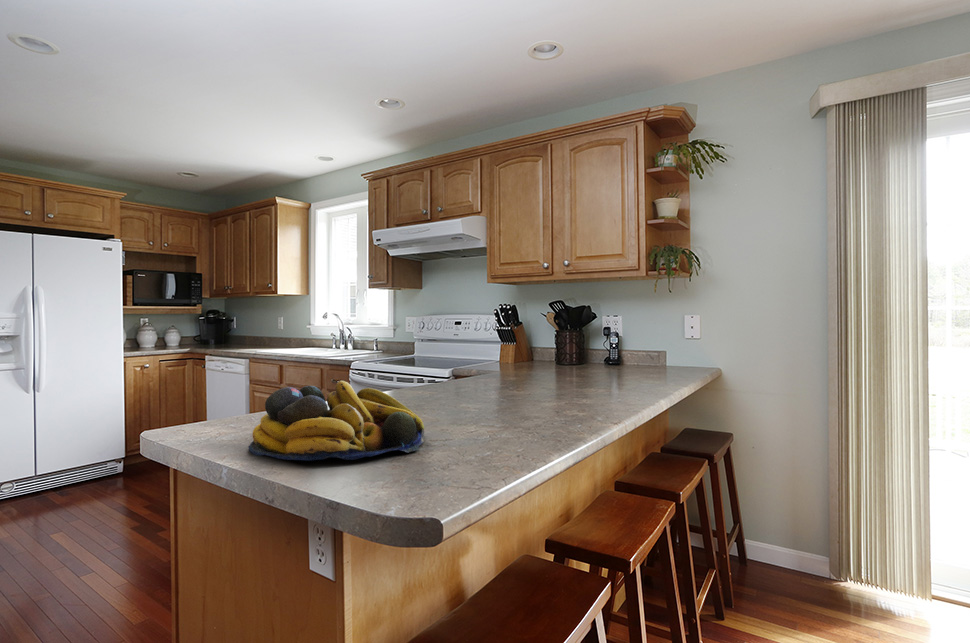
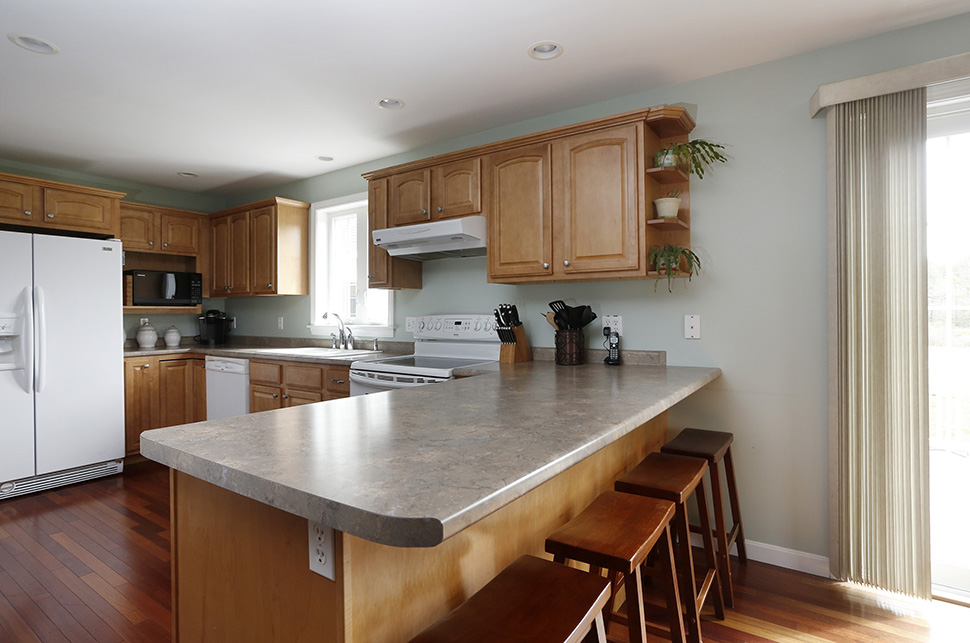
- fruit bowl [248,380,426,462]
